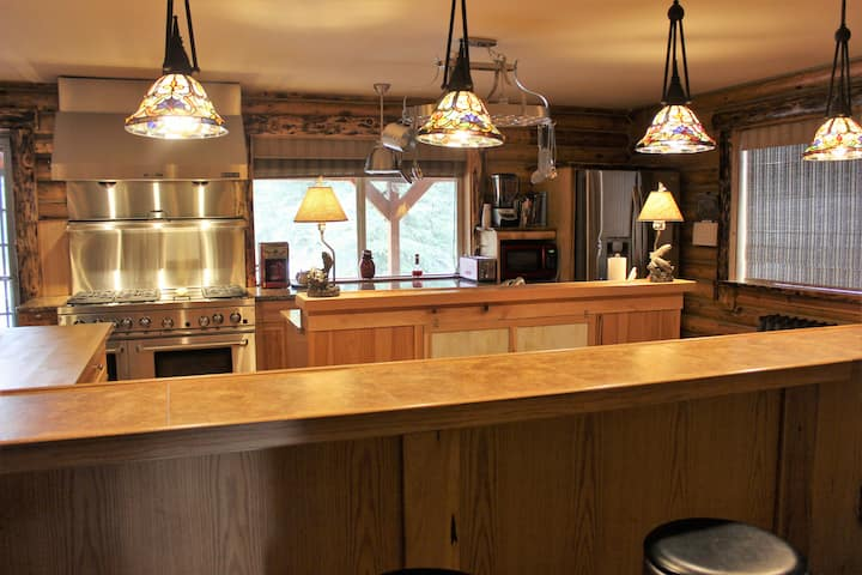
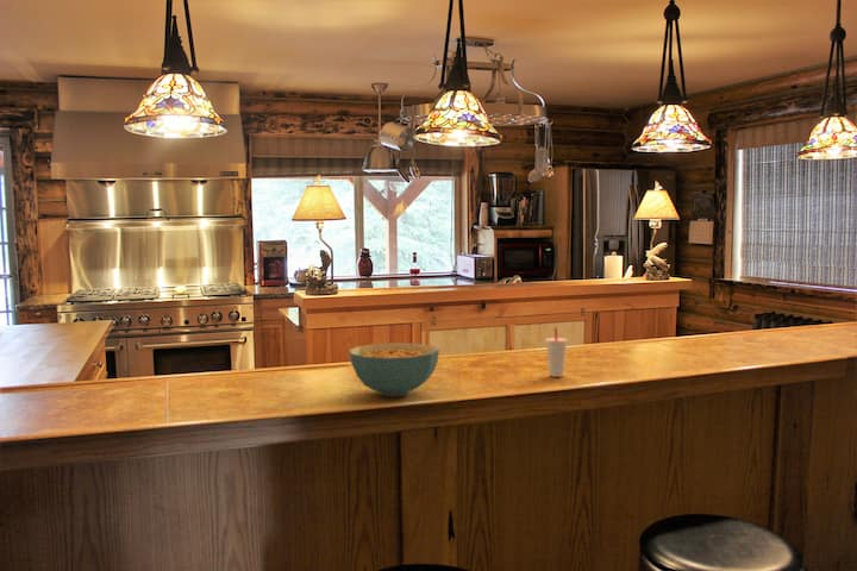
+ cup [544,326,569,378]
+ cereal bowl [348,341,440,397]
